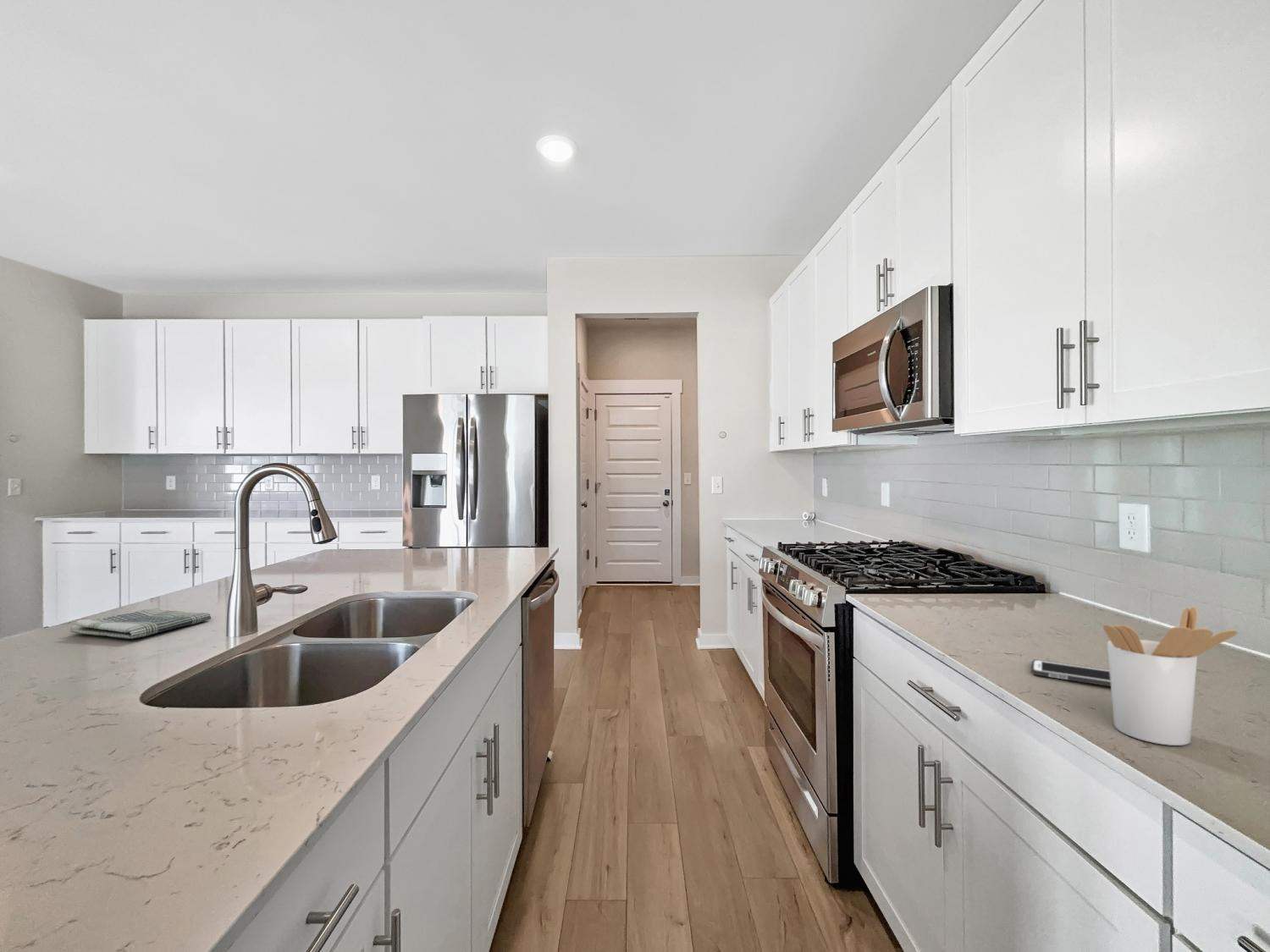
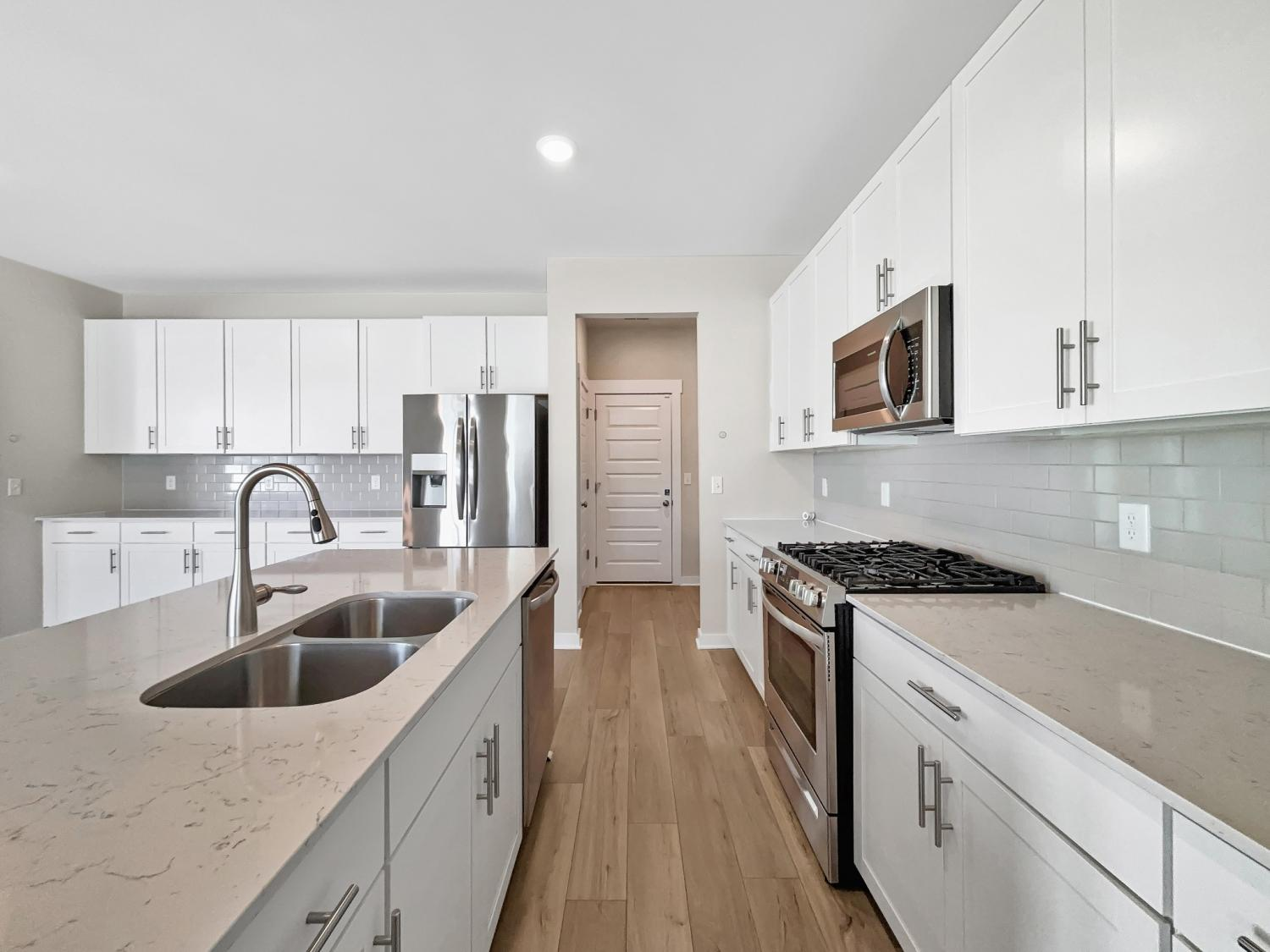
- utensil holder [1102,607,1239,746]
- cell phone [1031,659,1111,687]
- dish towel [69,608,212,640]
